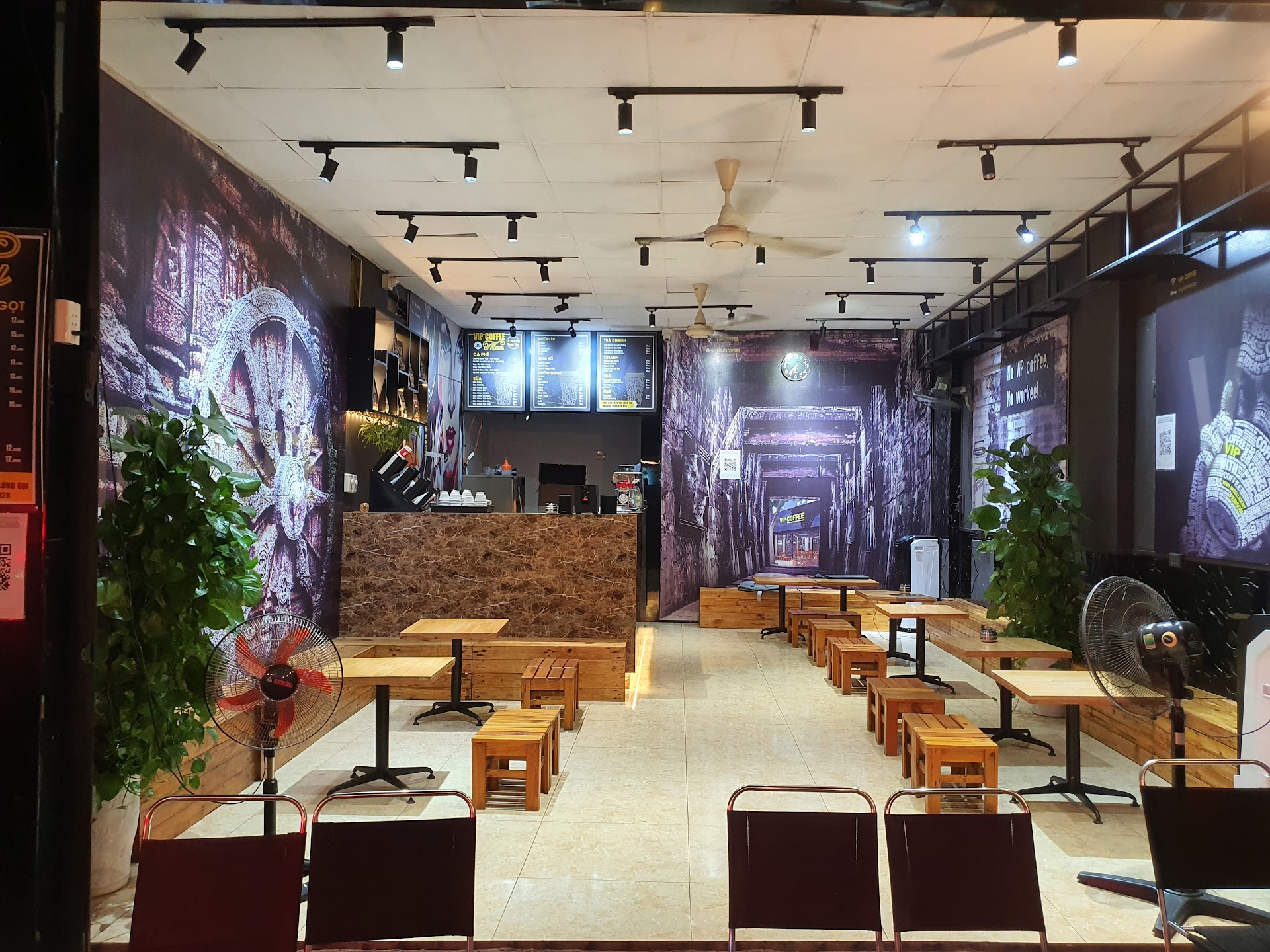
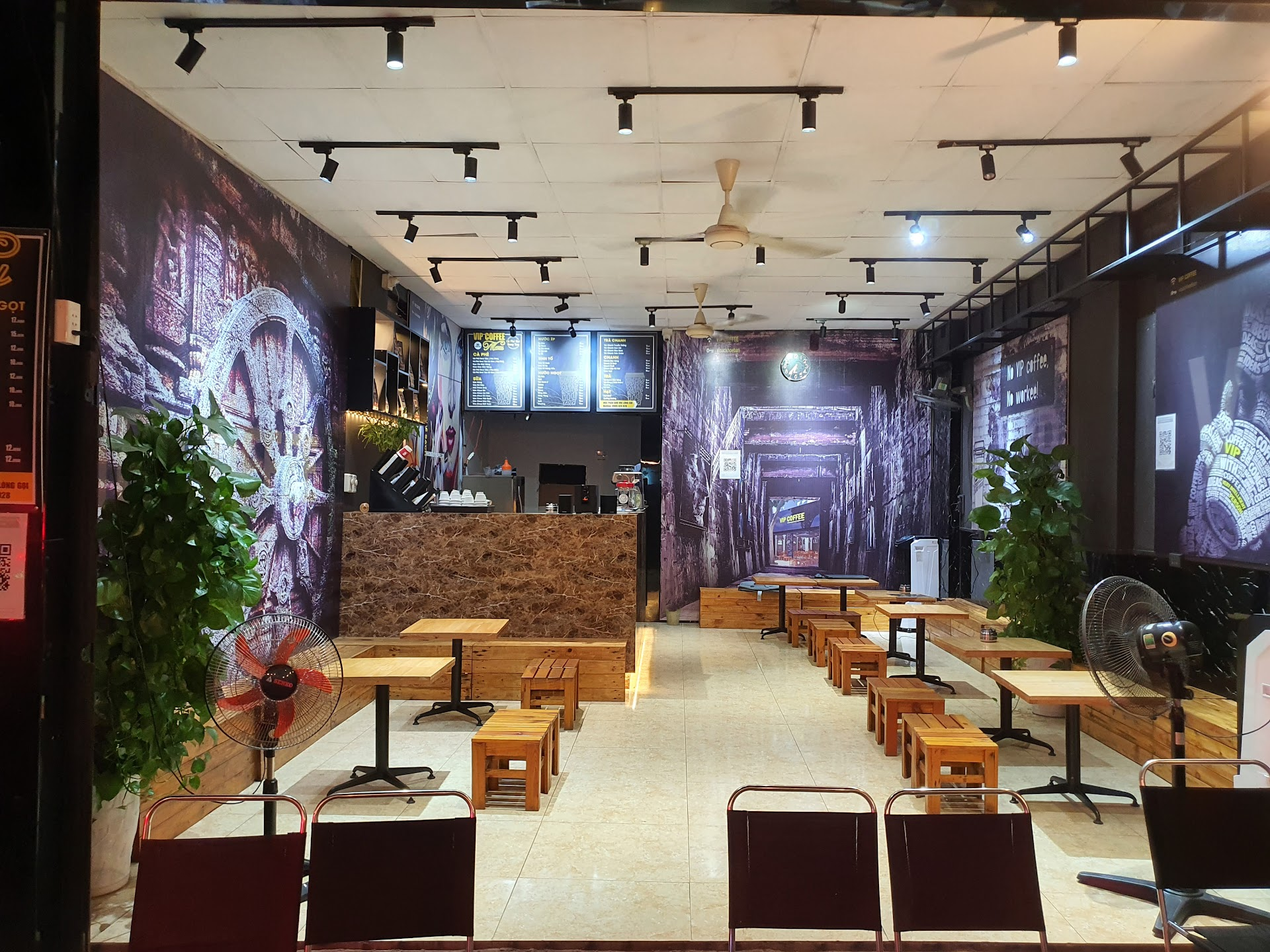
+ bucket [665,600,682,626]
